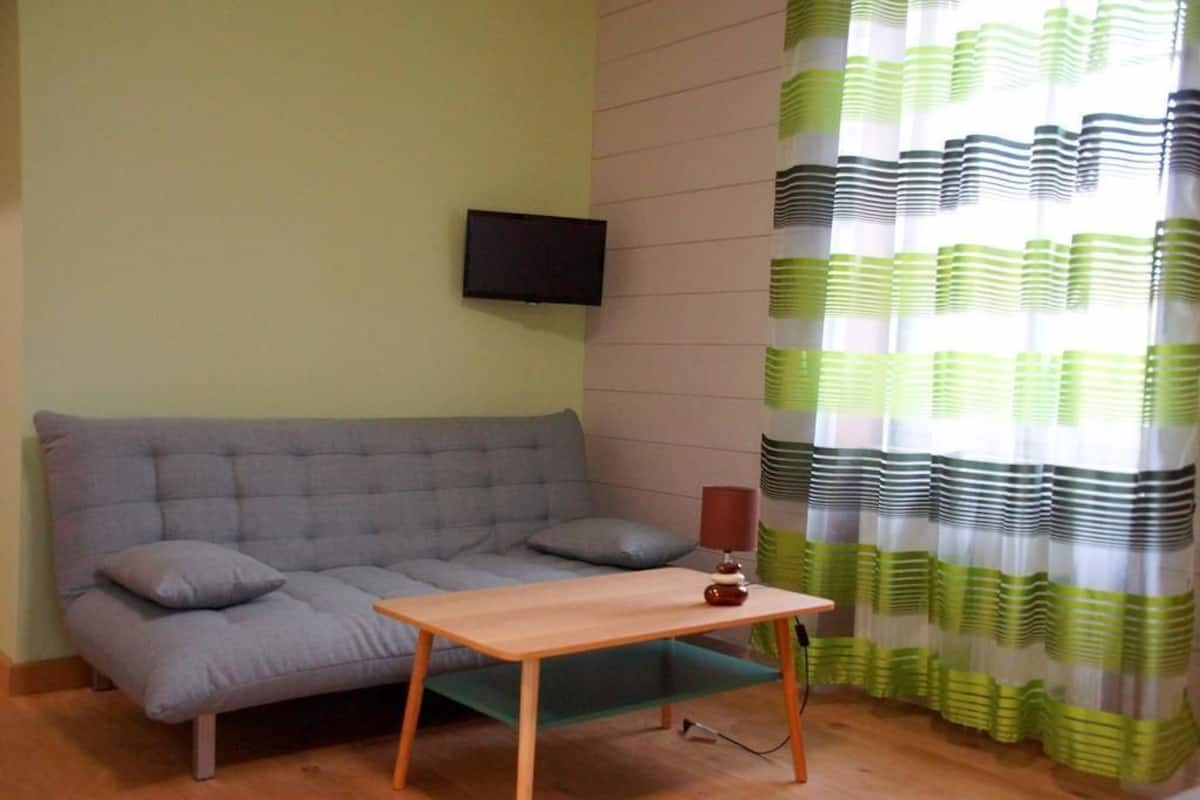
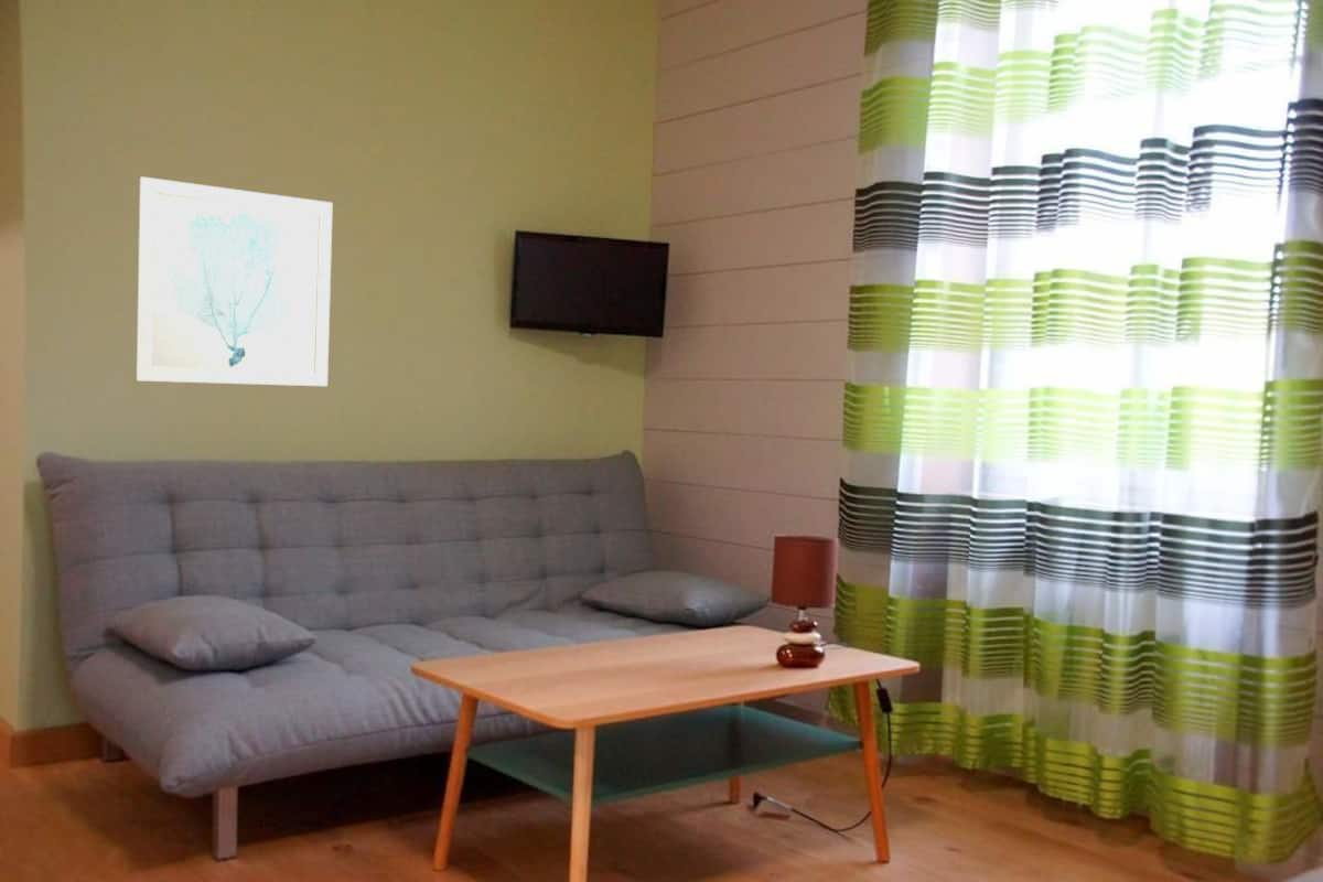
+ wall art [135,175,334,387]
